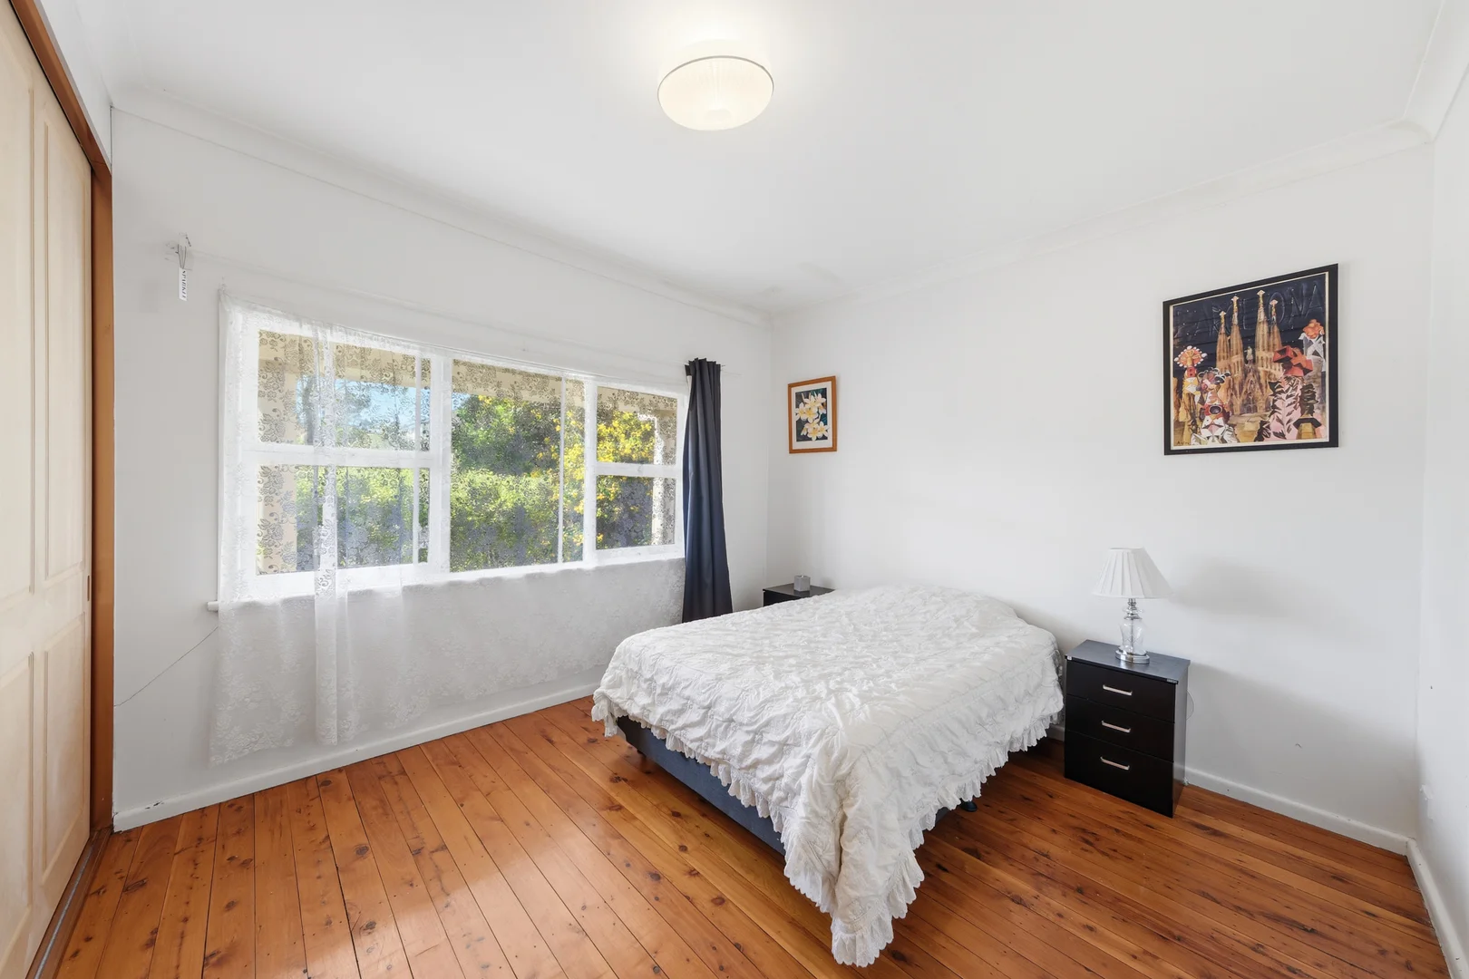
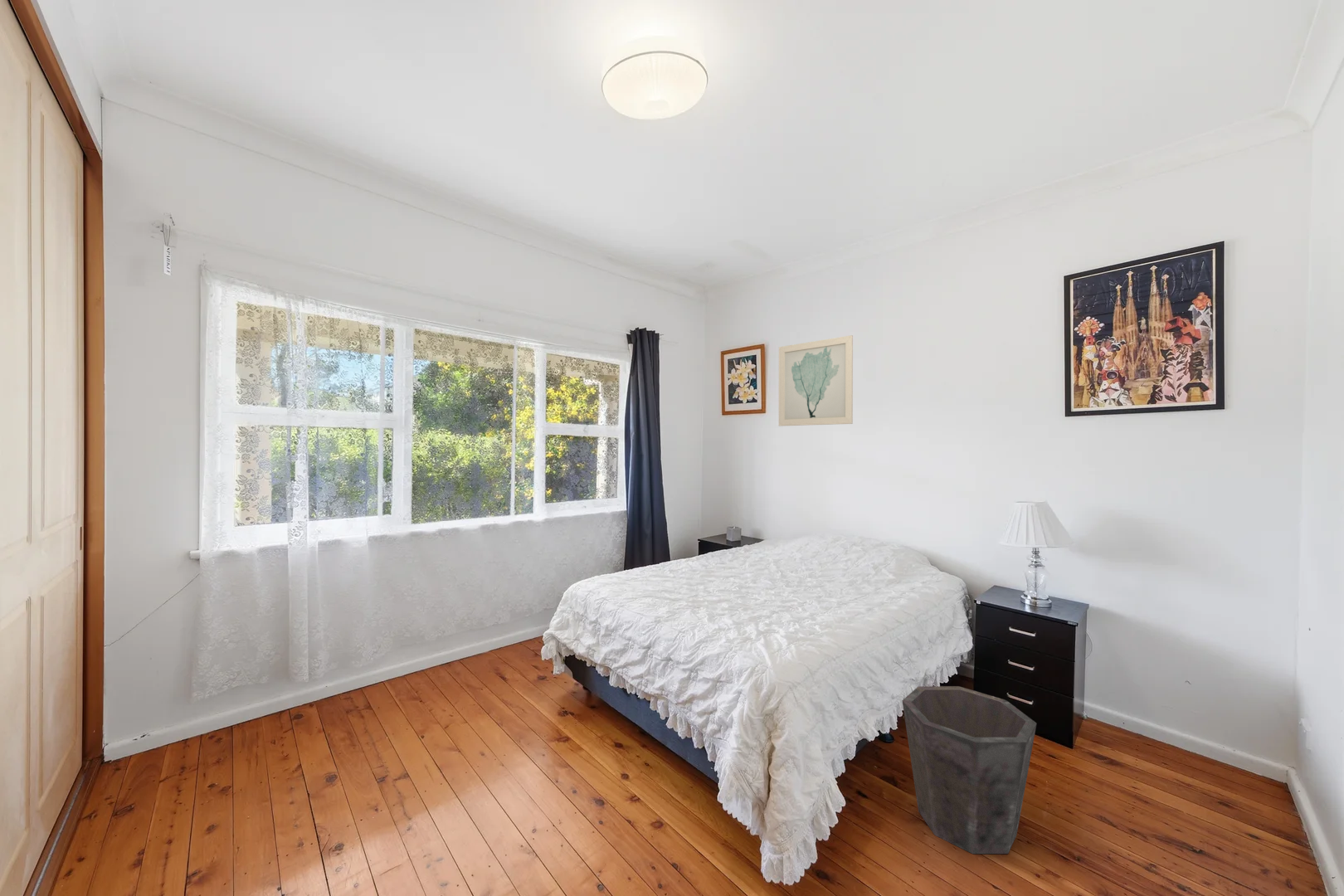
+ wall art [778,334,854,427]
+ waste bin [902,685,1037,855]
